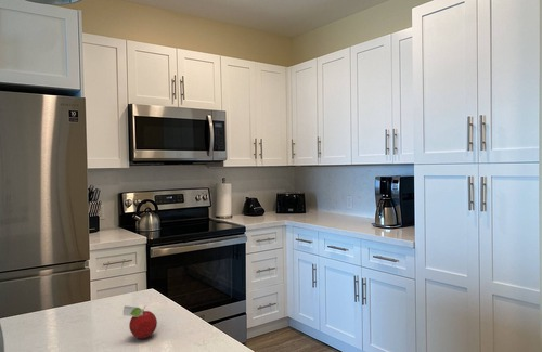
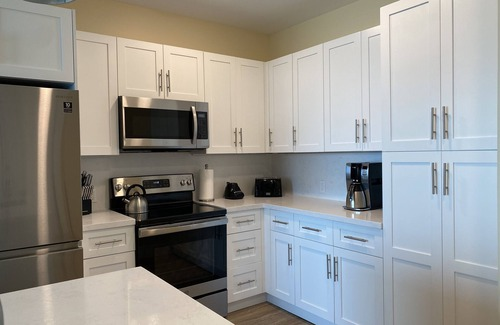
- fruit [121,304,158,339]
